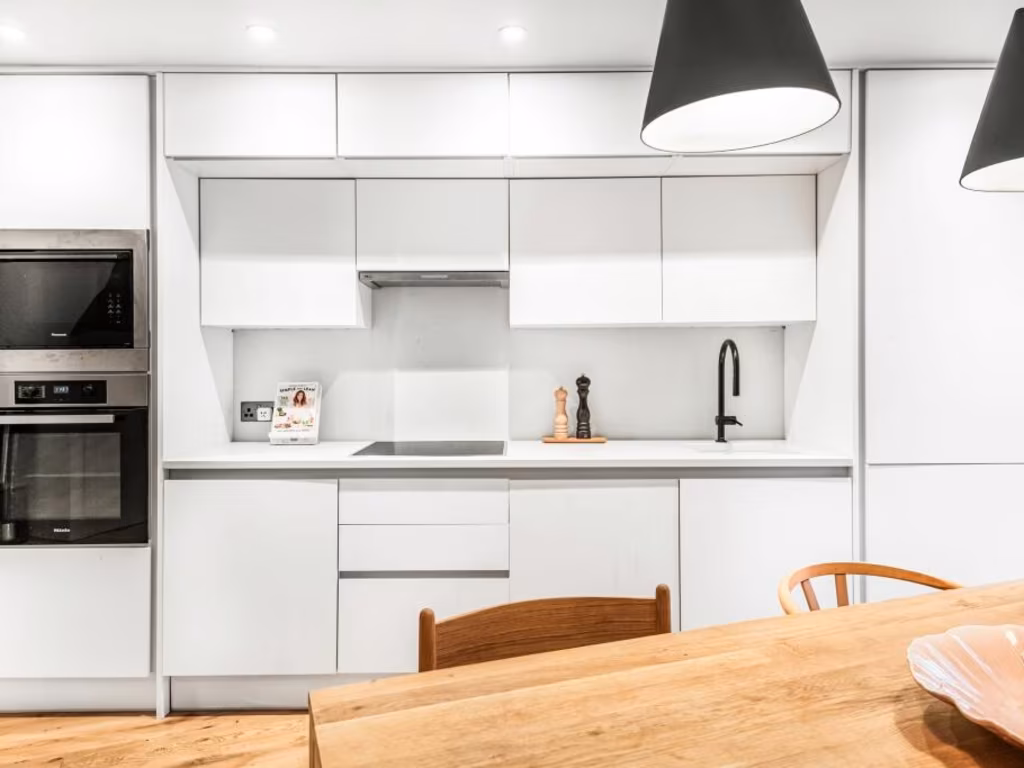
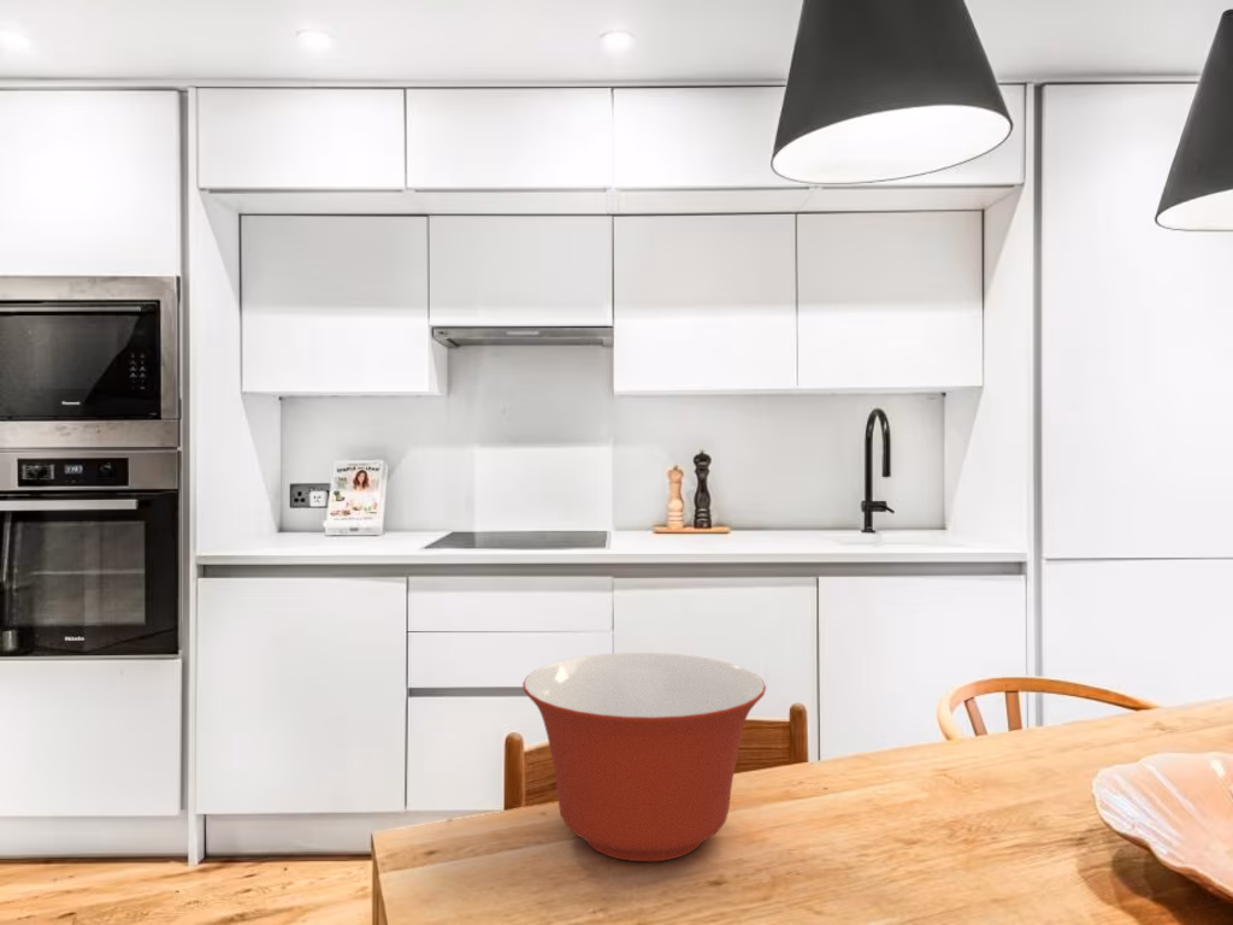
+ mixing bowl [521,652,767,862]
